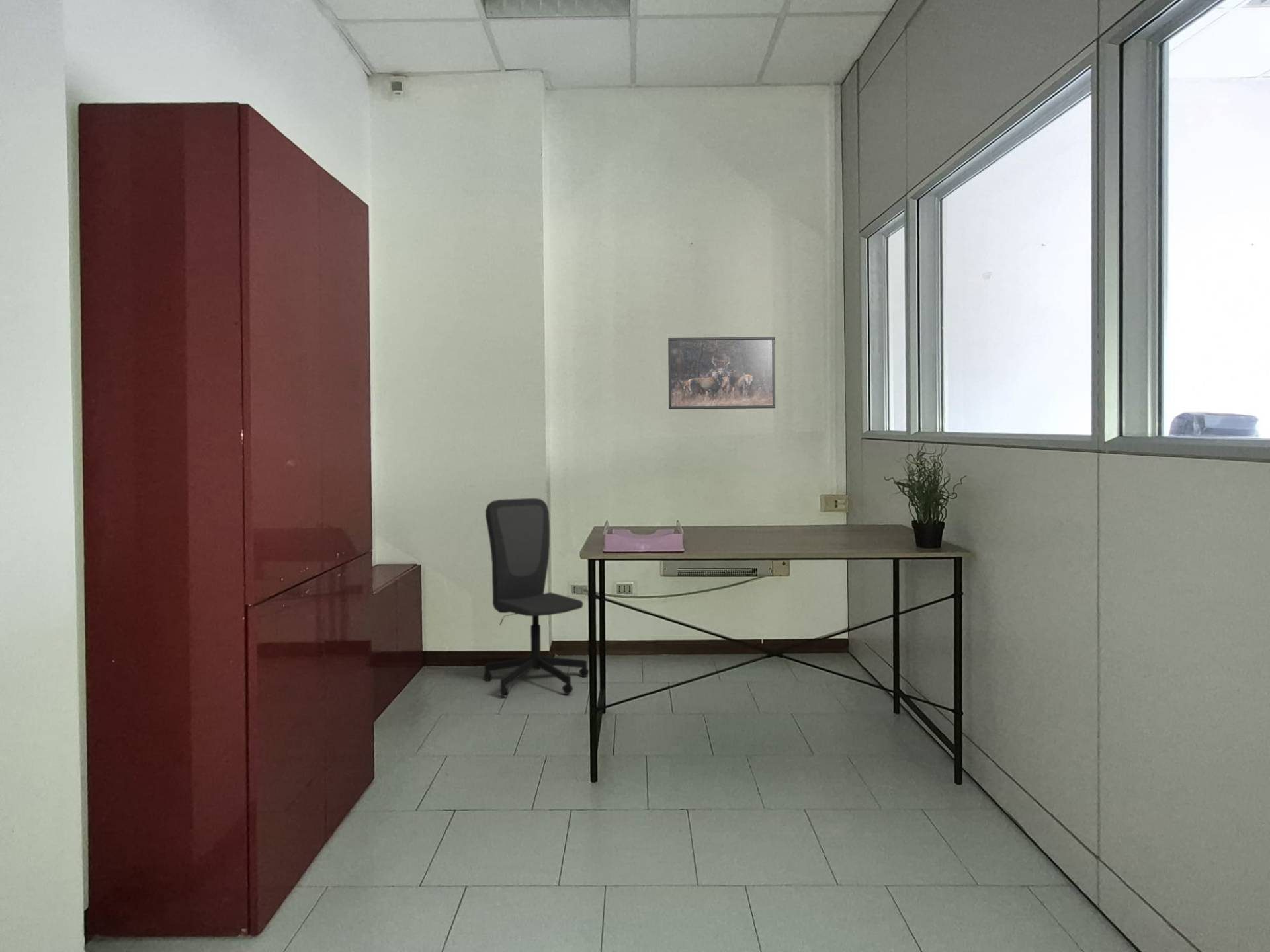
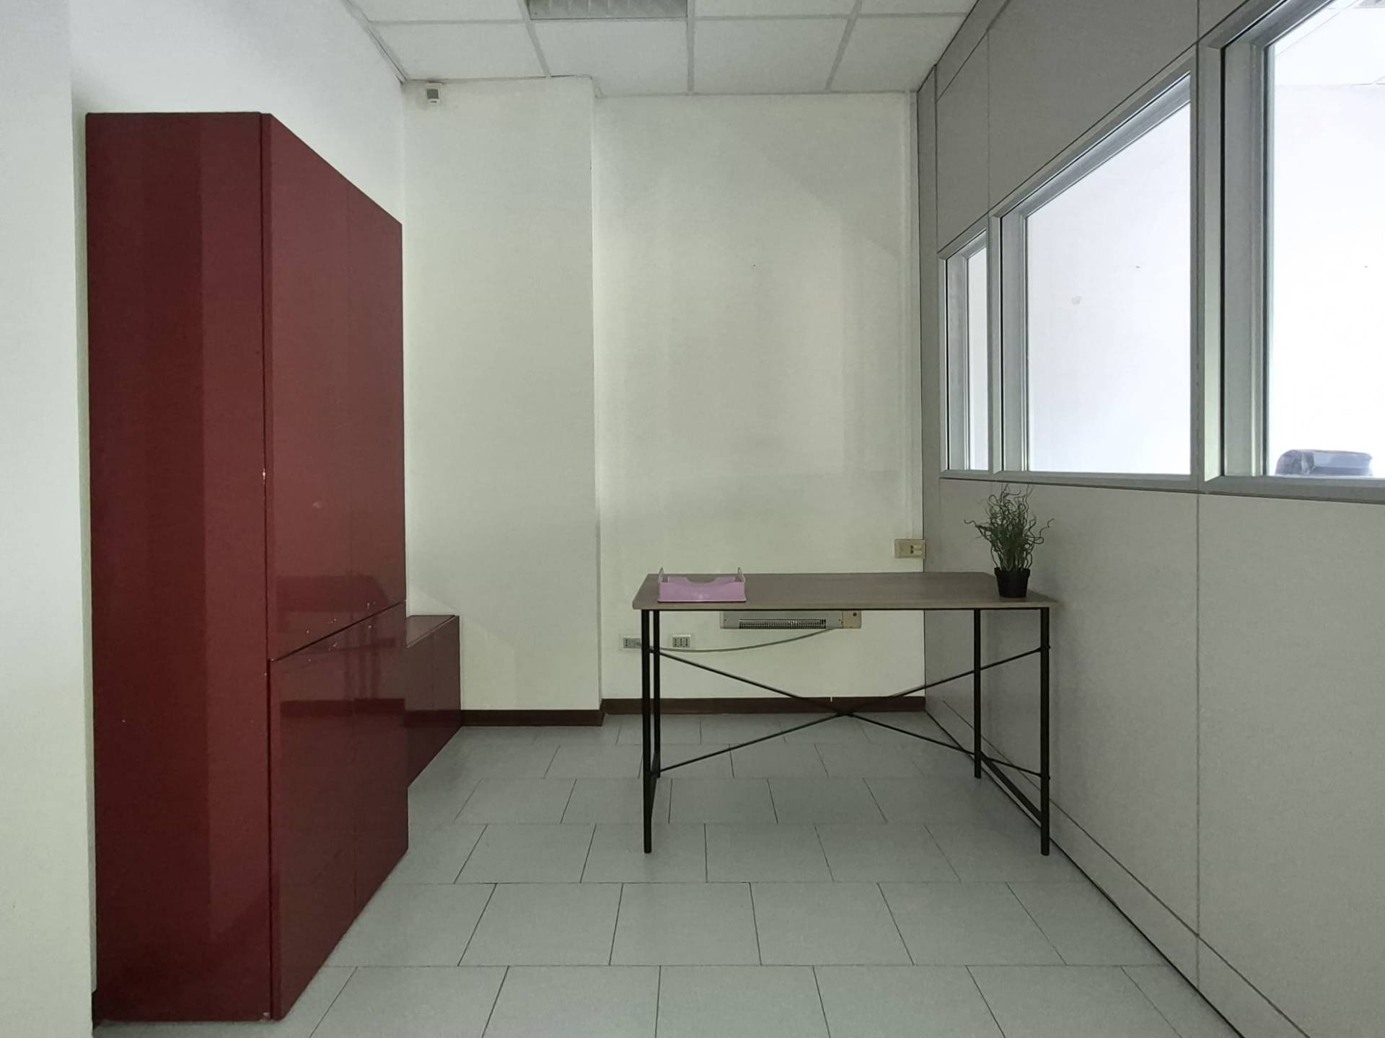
- office chair [483,498,589,697]
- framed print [667,336,776,410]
